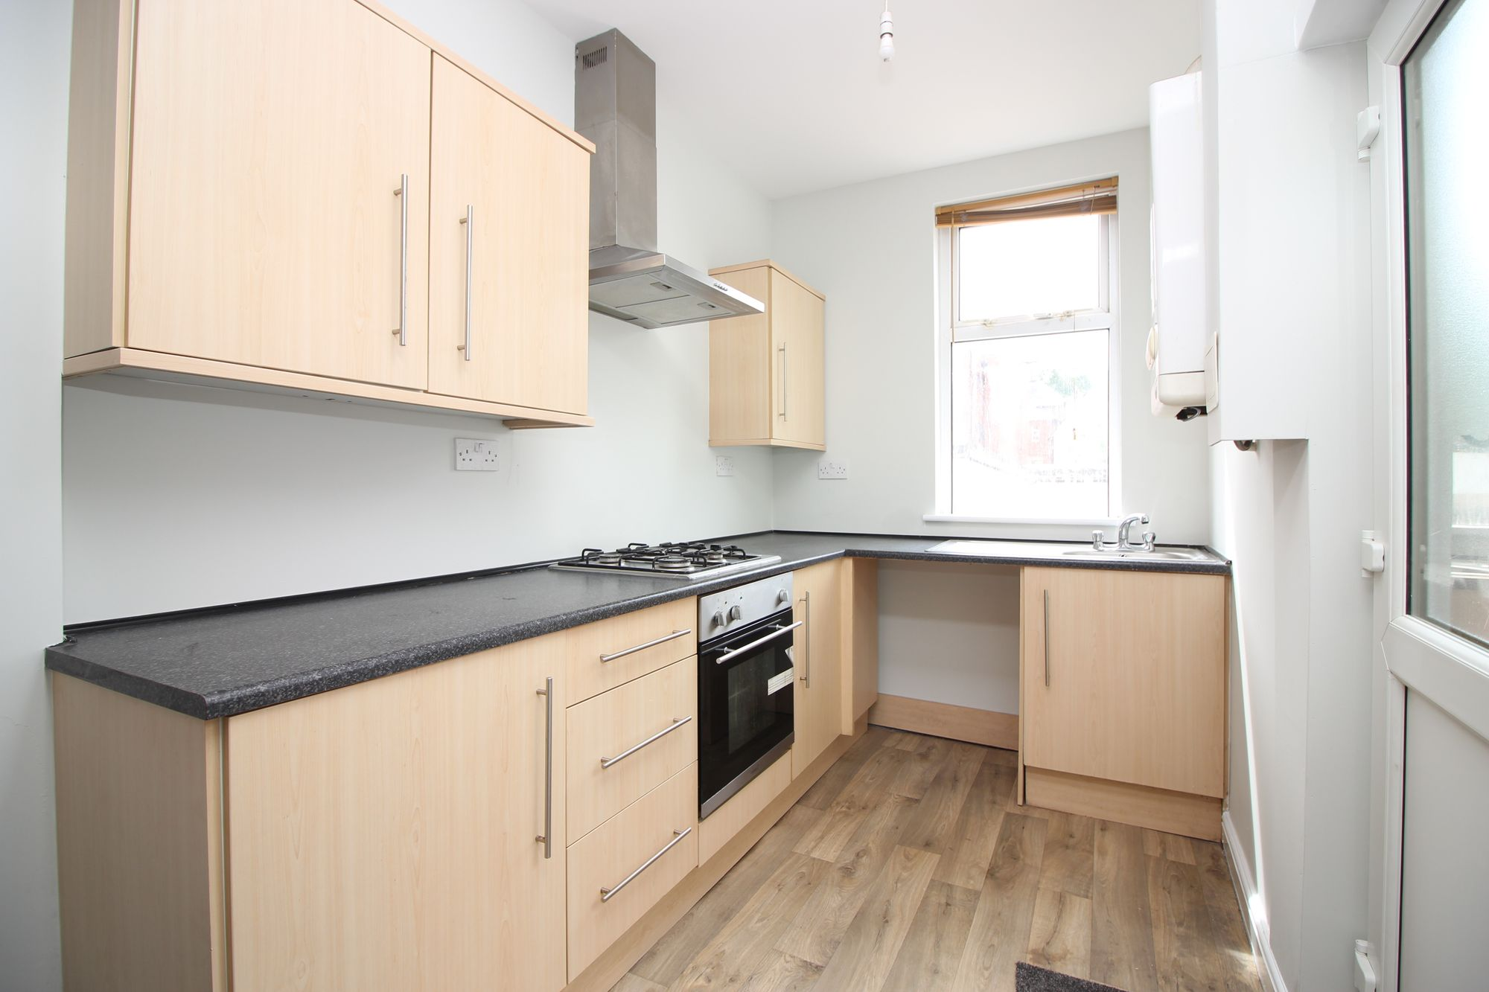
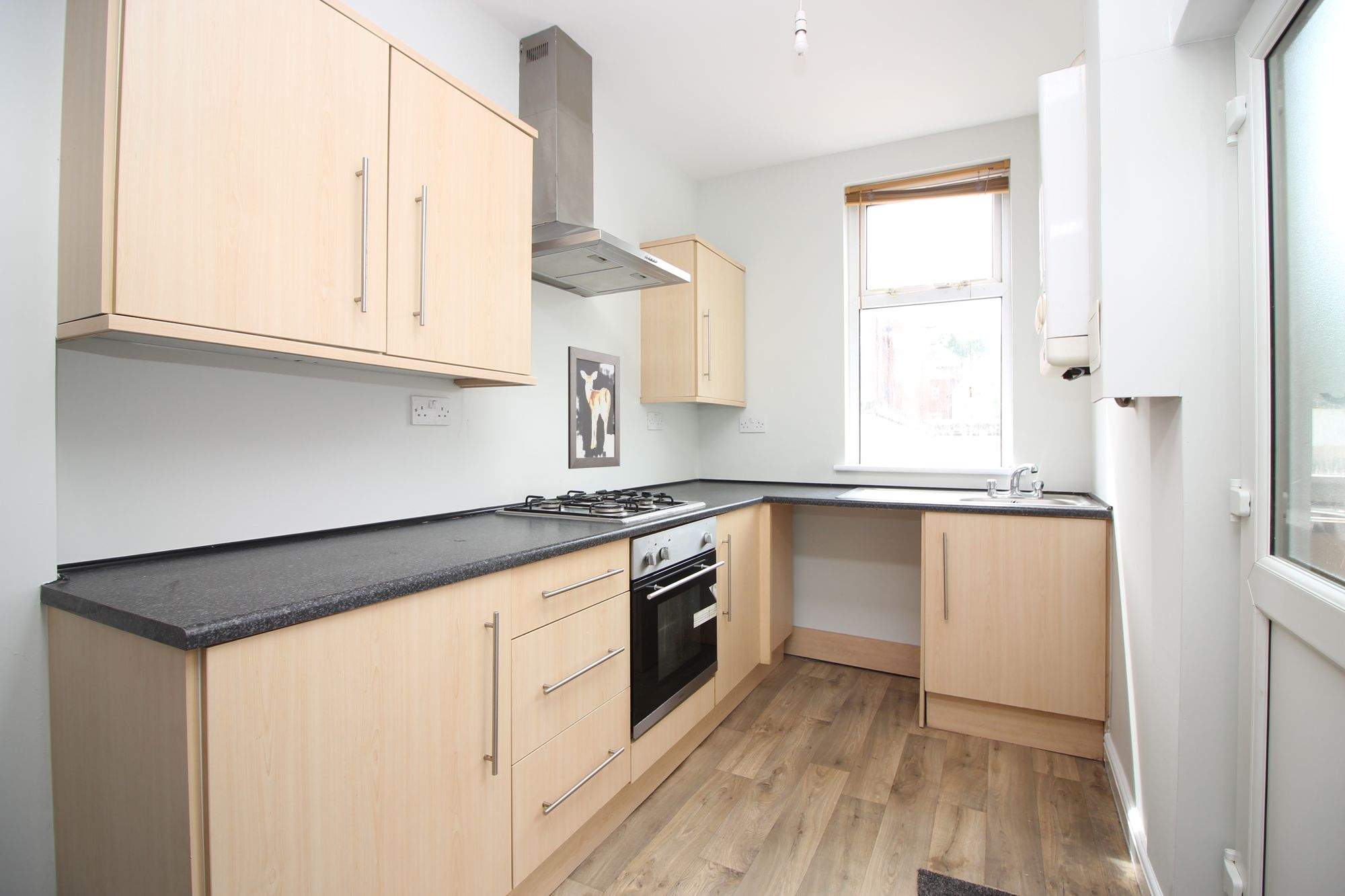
+ wall art [568,345,621,469]
